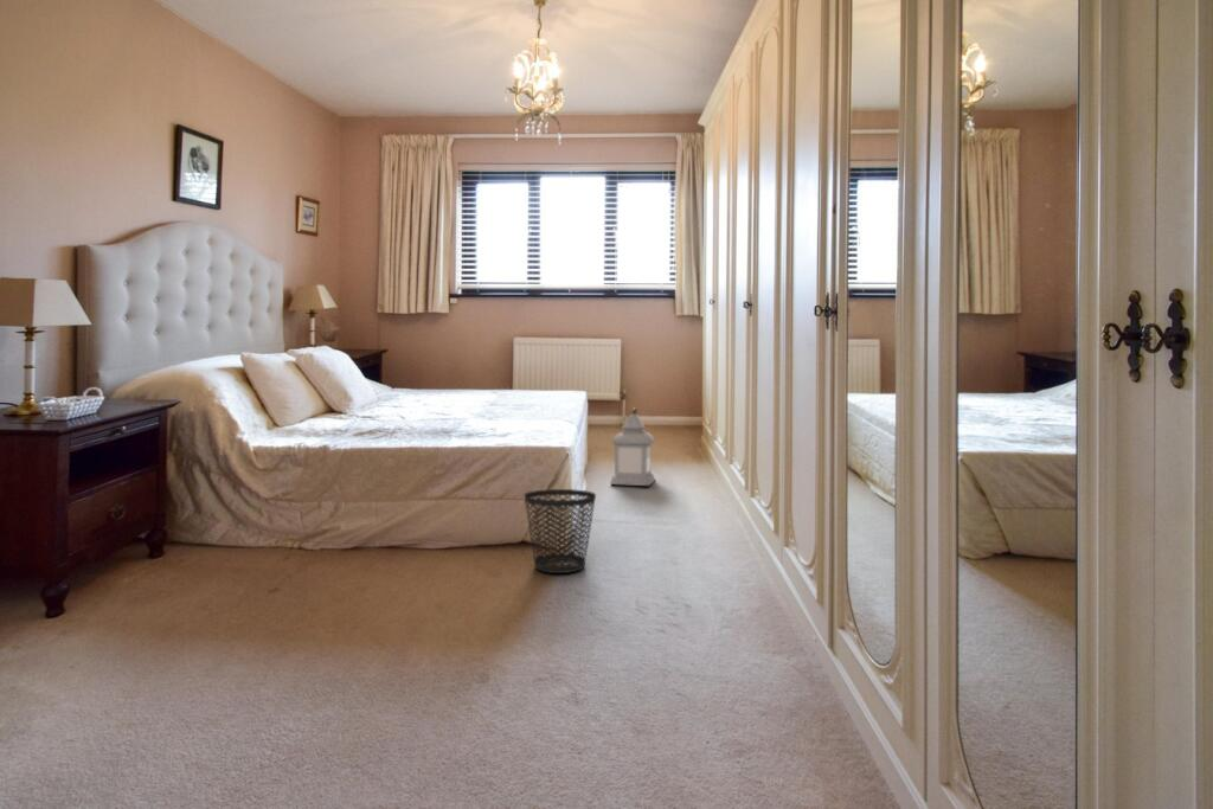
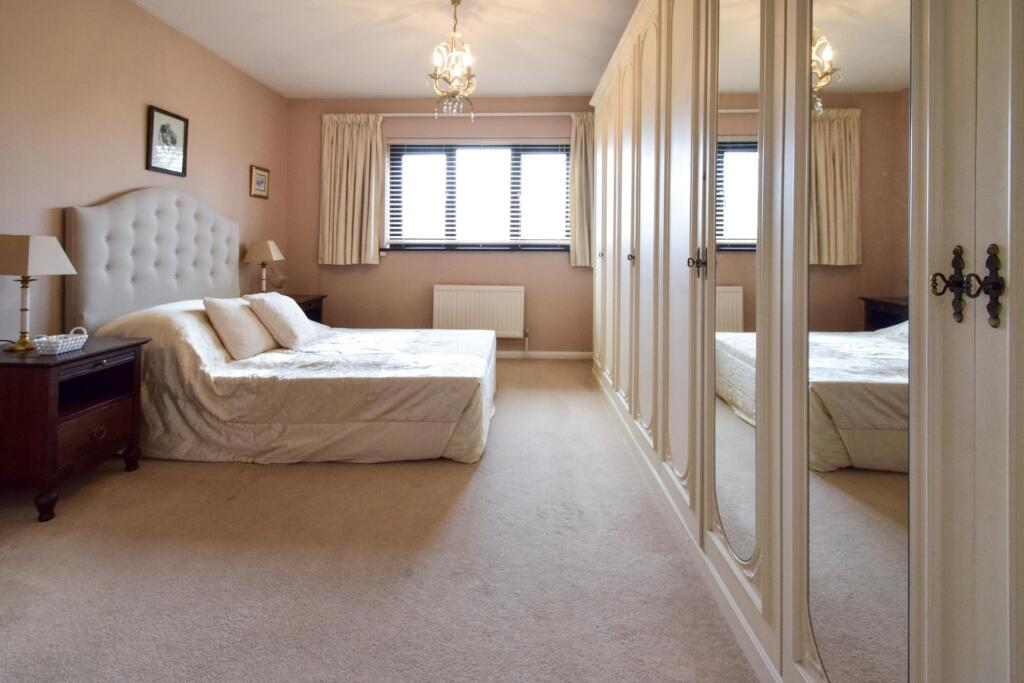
- lantern [609,407,656,487]
- wastebasket [524,488,597,574]
